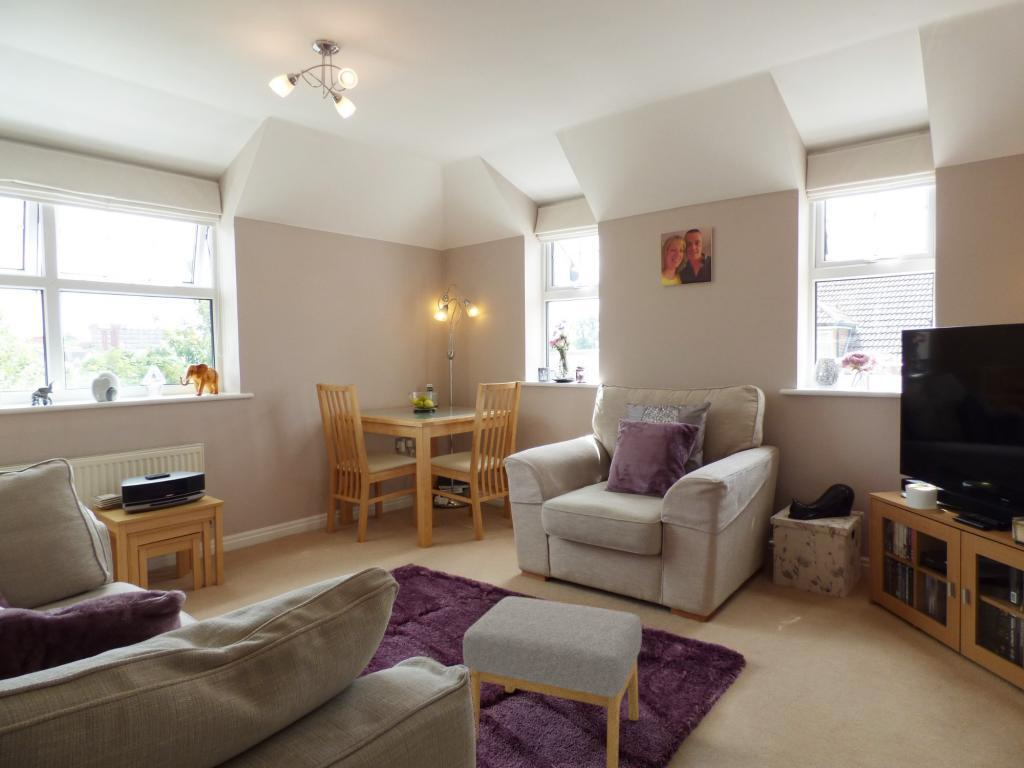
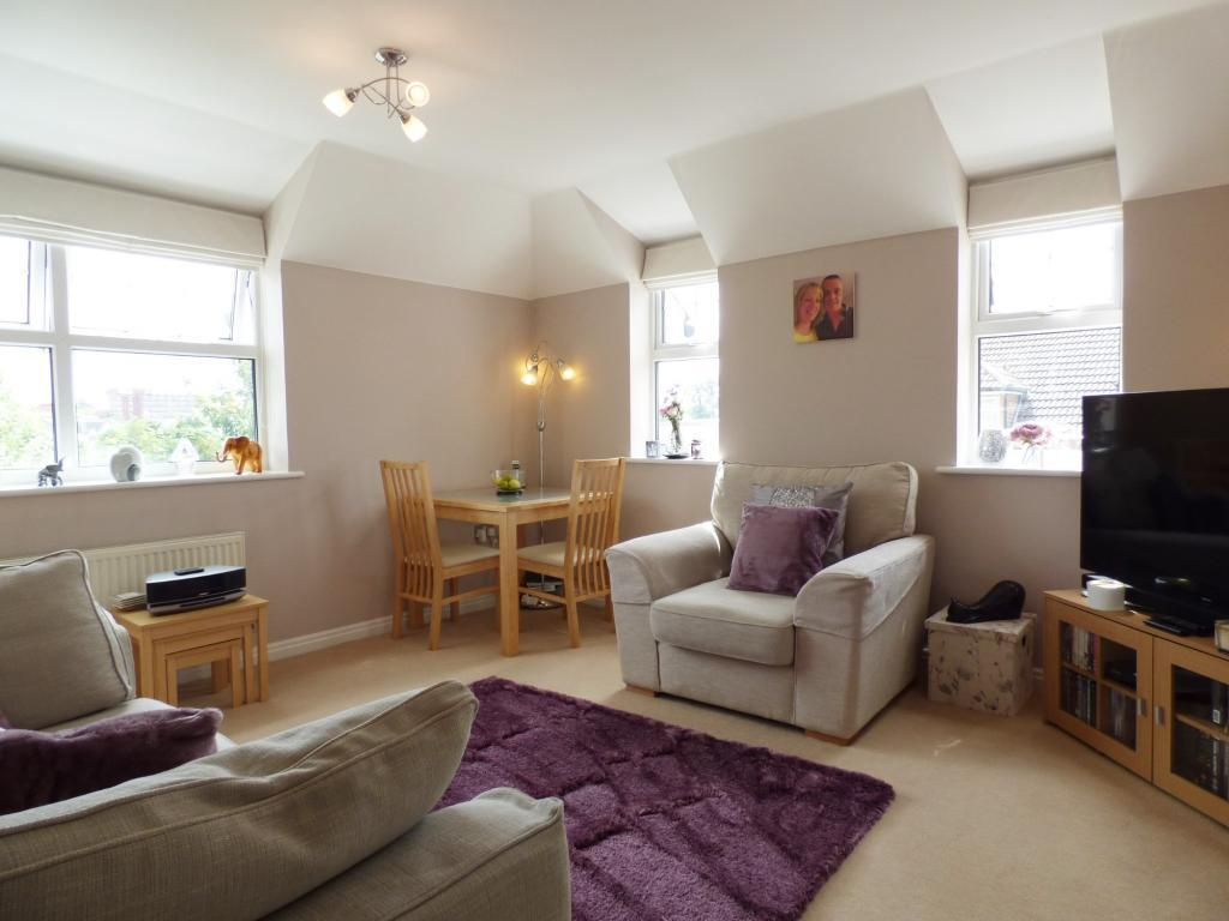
- footstool [462,595,643,768]
